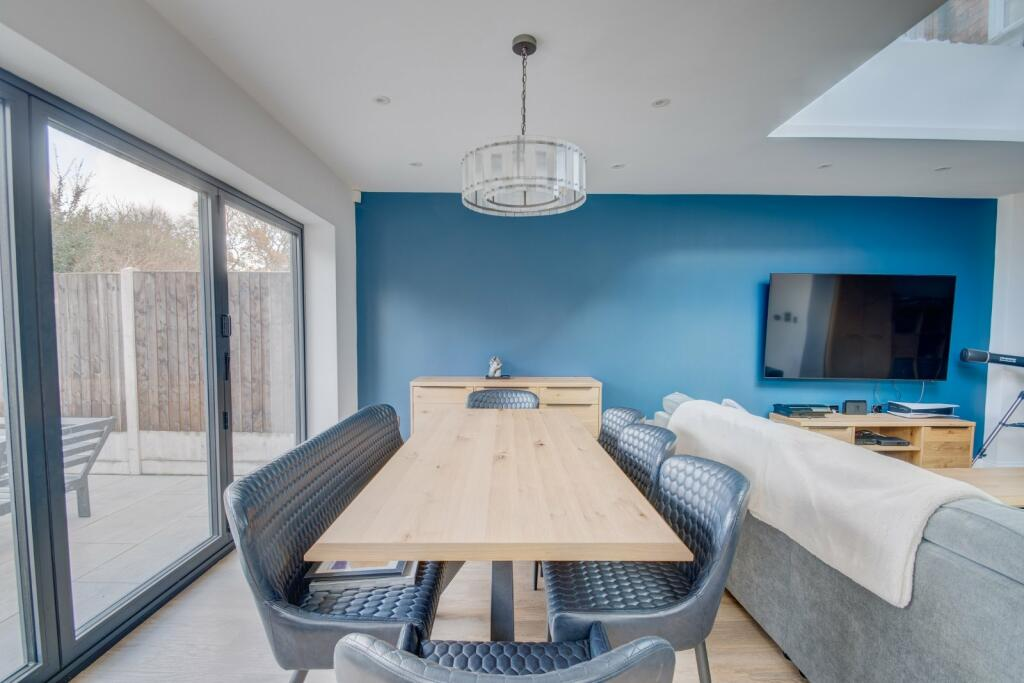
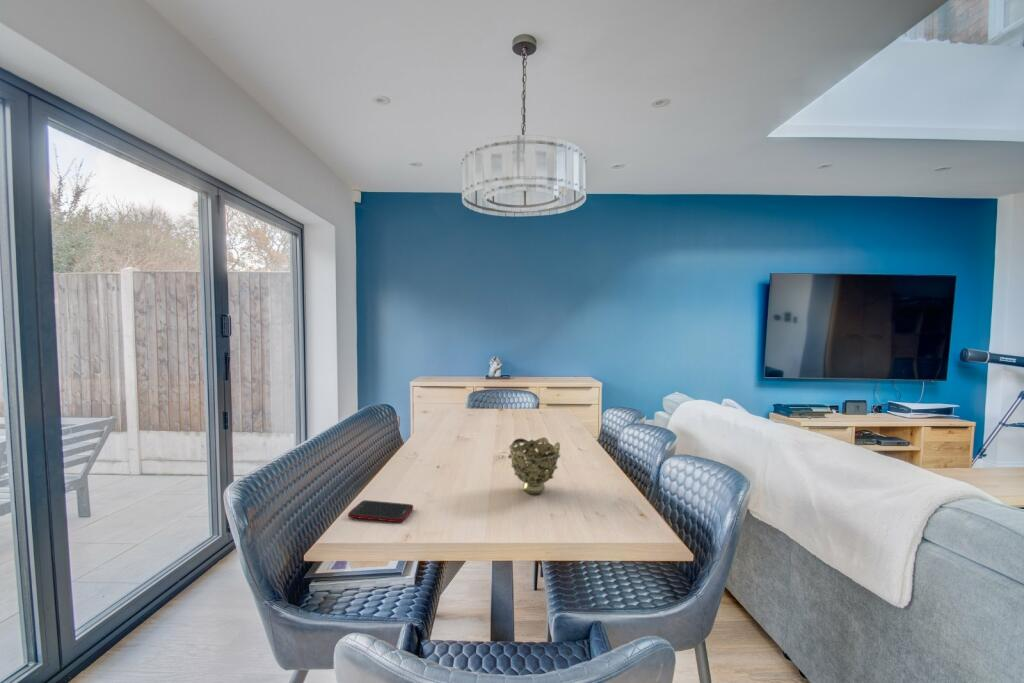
+ cell phone [347,499,414,523]
+ decorative bowl [507,437,562,495]
